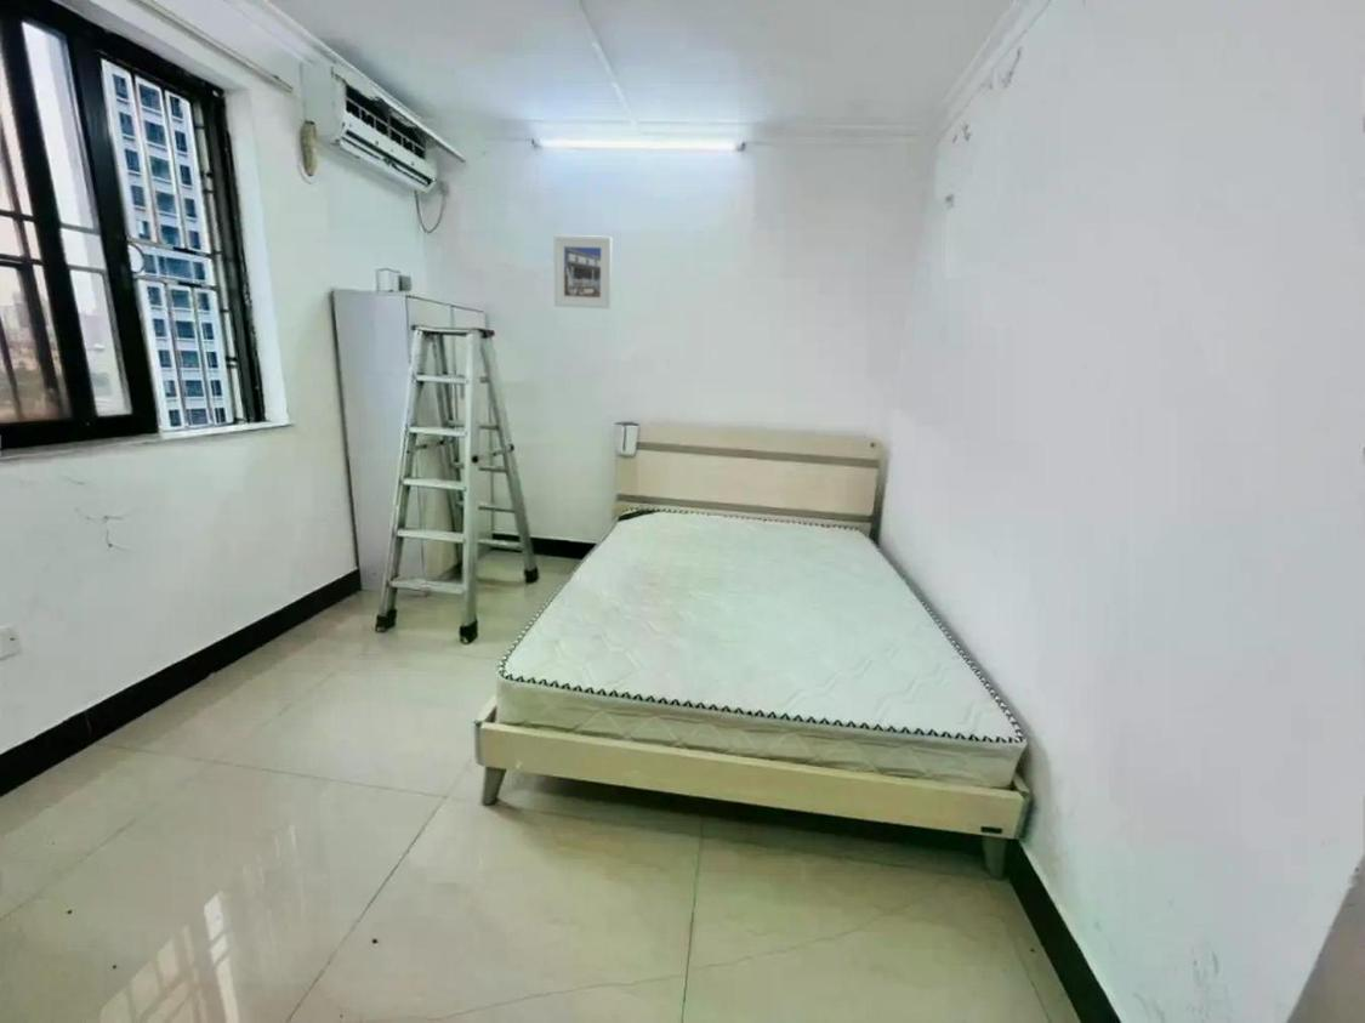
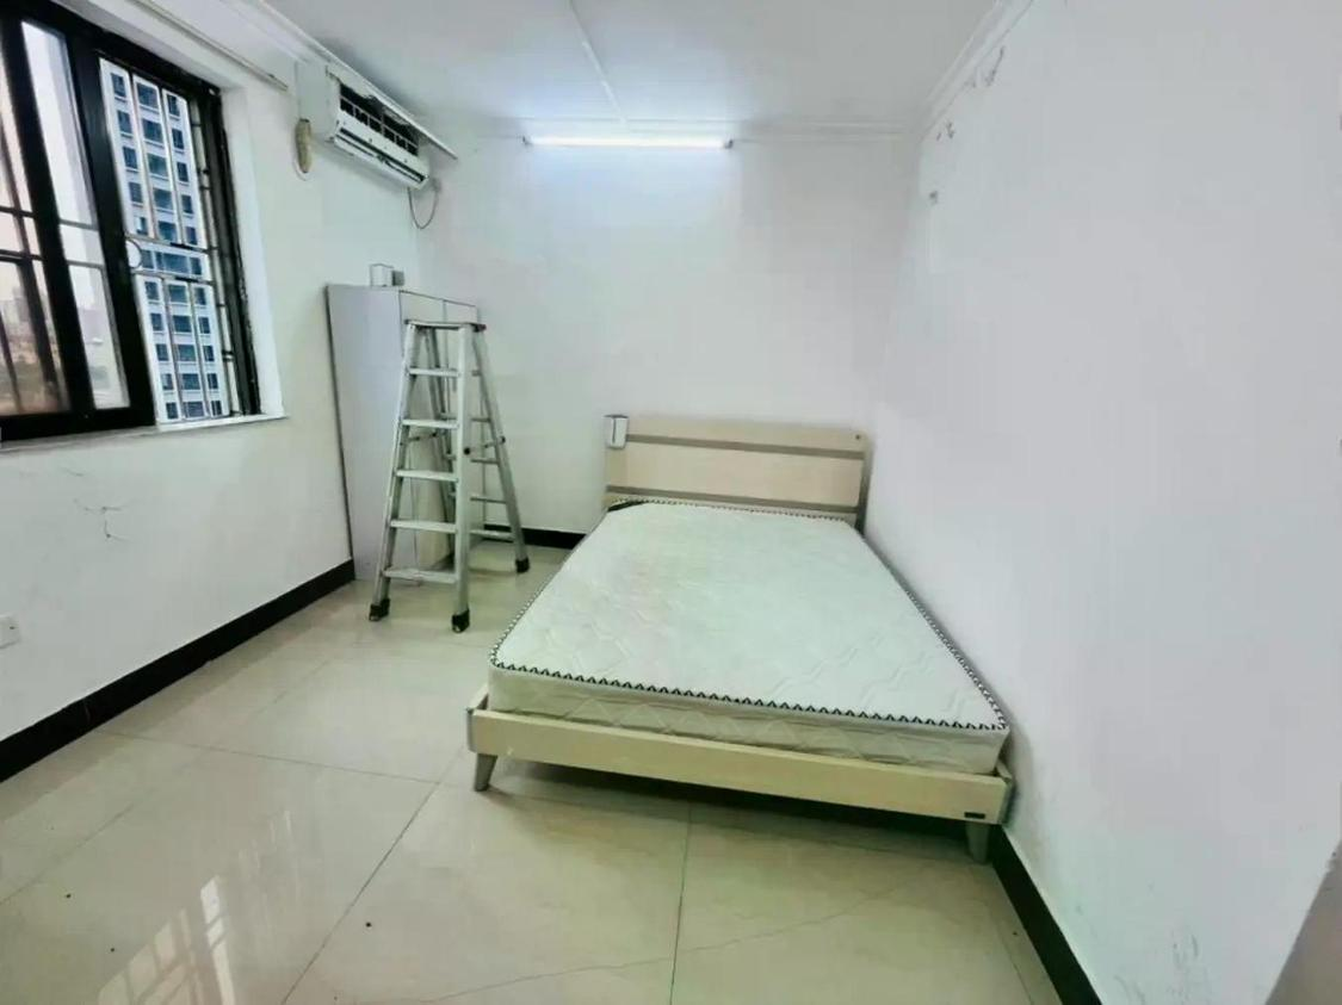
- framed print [553,234,613,309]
